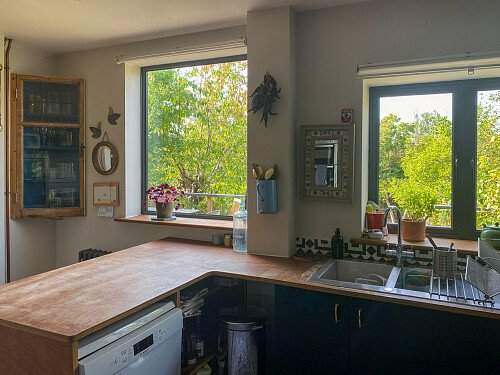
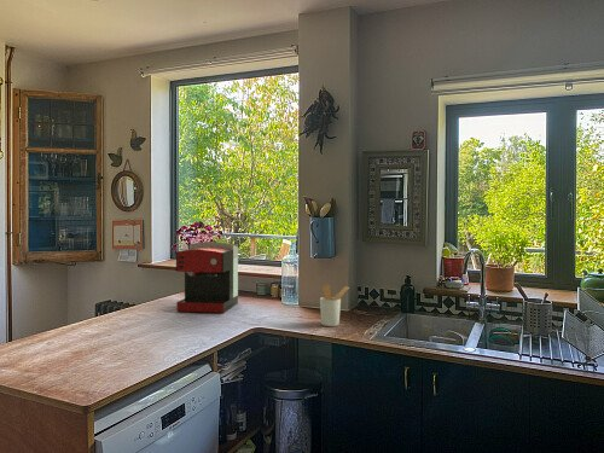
+ coffee maker [175,240,239,314]
+ utensil holder [319,283,349,327]
